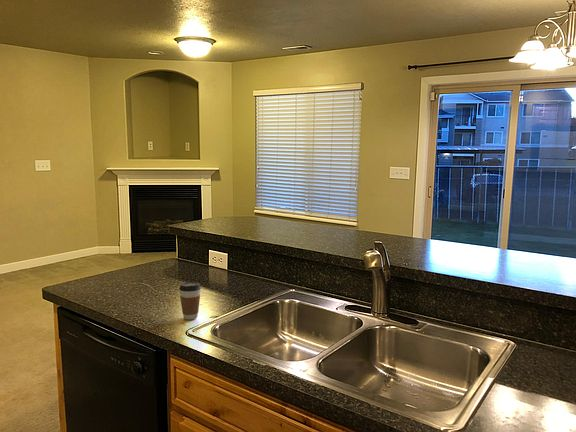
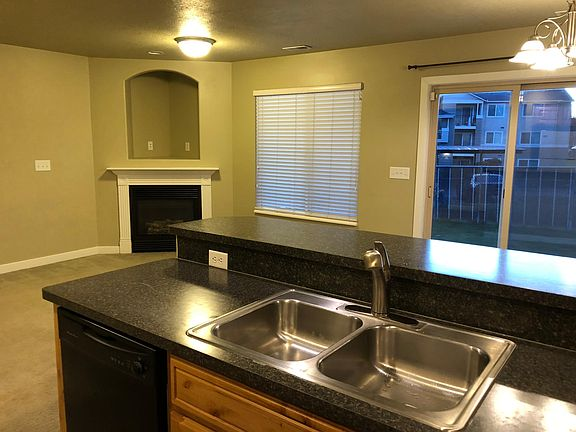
- coffee cup [178,281,202,321]
